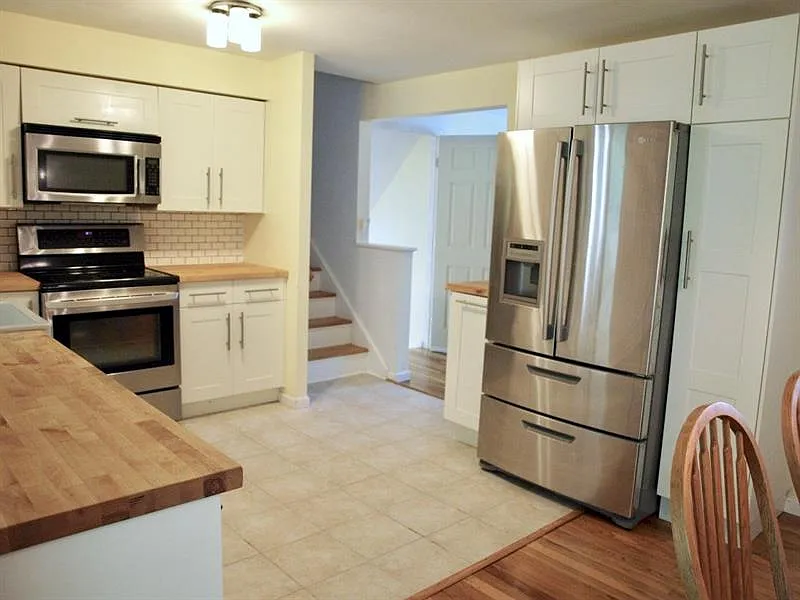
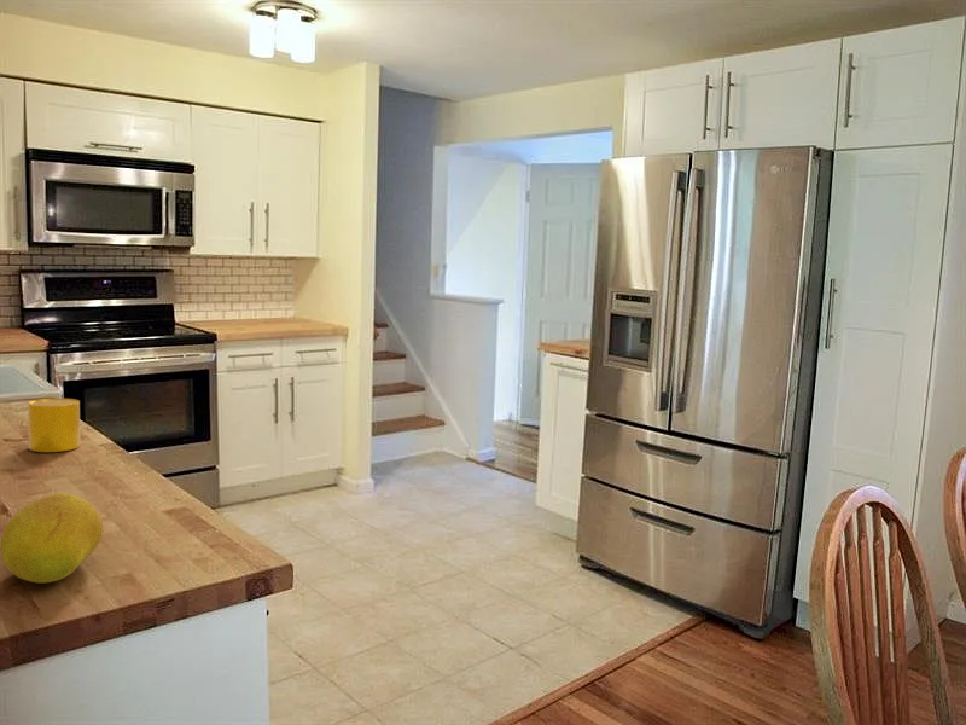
+ cup [27,398,81,453]
+ fruit [0,493,105,584]
